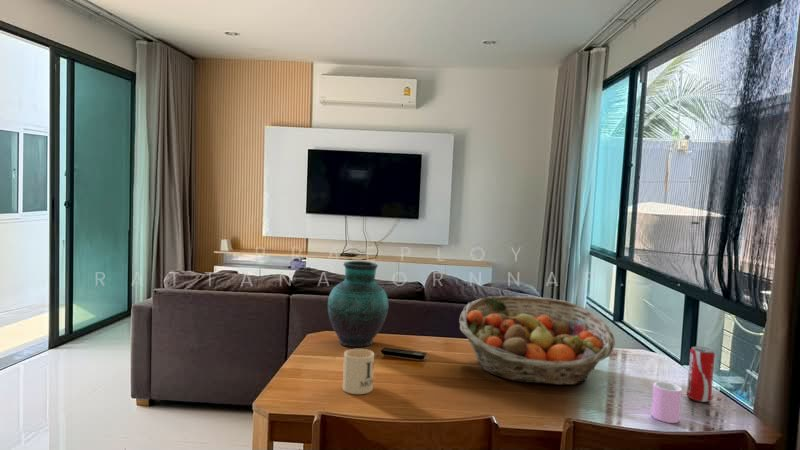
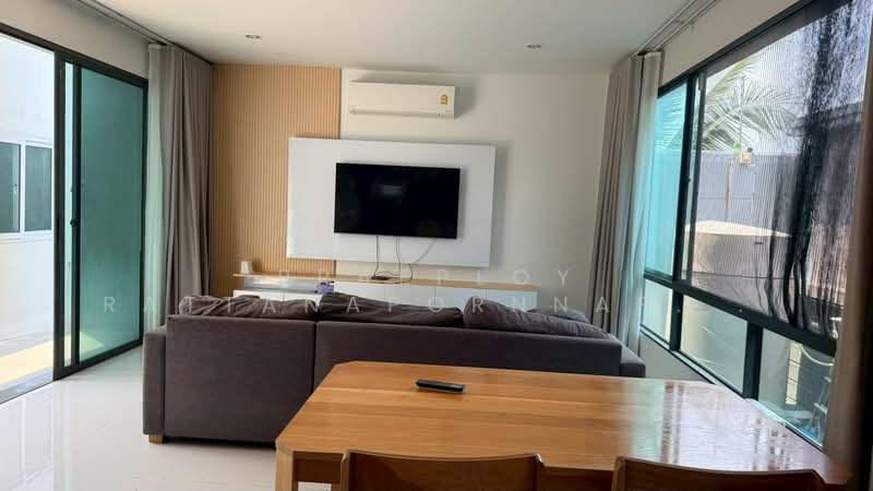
- cup [650,381,683,424]
- mug [342,348,375,395]
- beverage can [686,345,716,403]
- vase [327,260,389,348]
- fruit basket [458,295,616,386]
